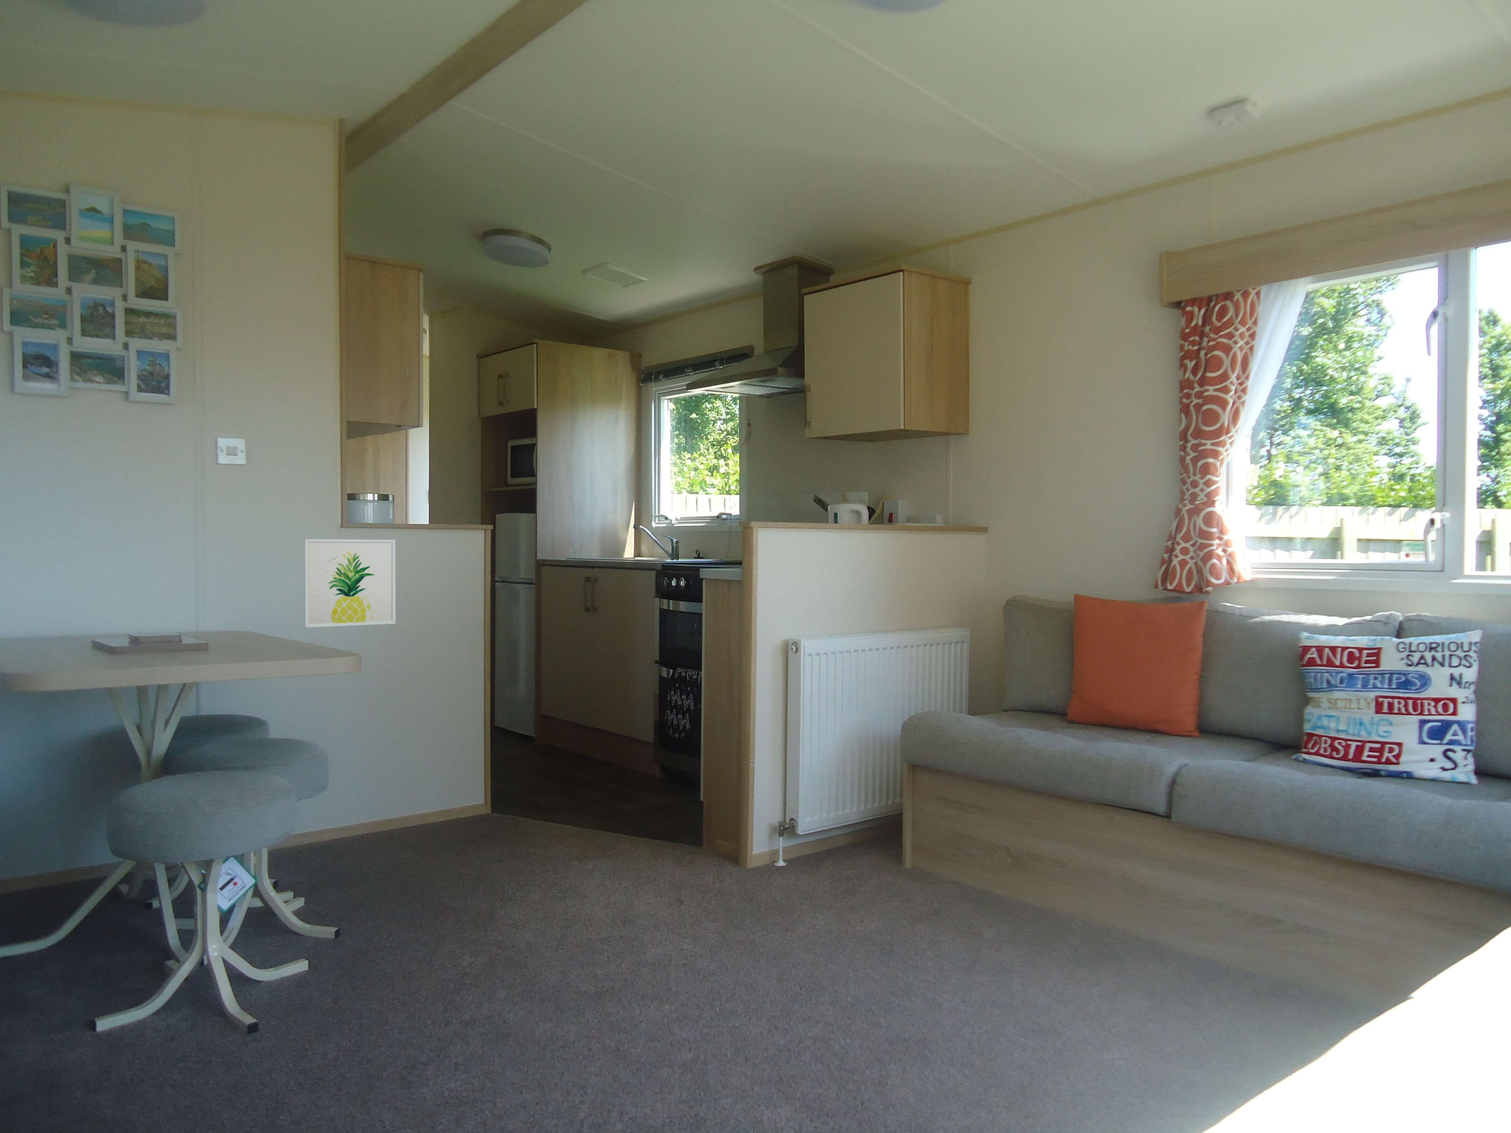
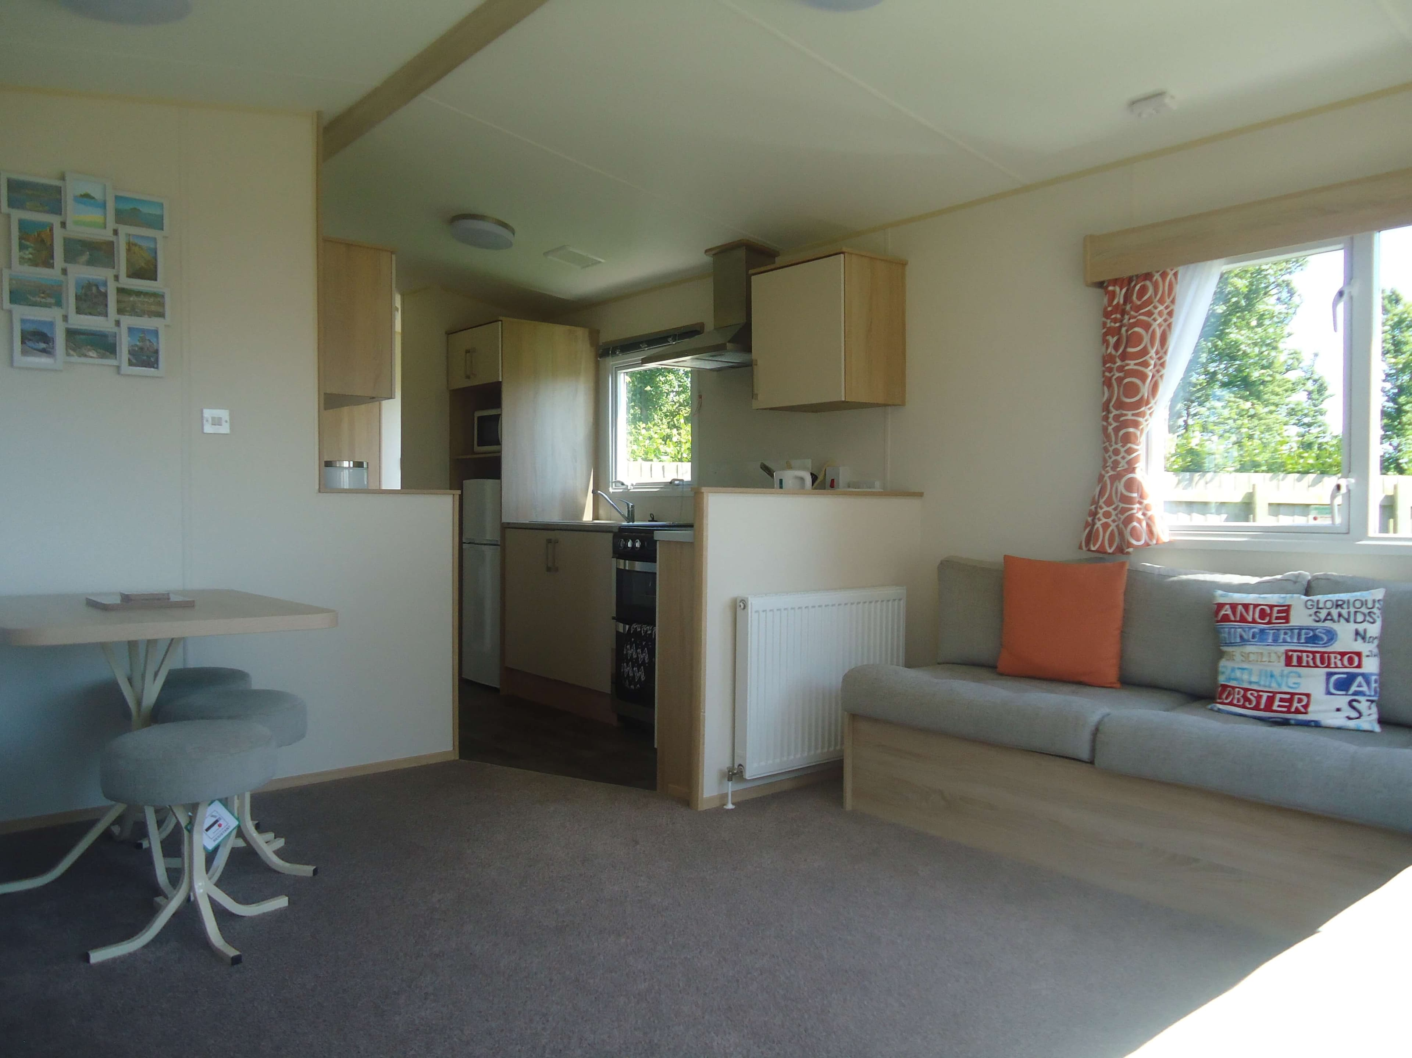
- wall art [303,539,396,628]
